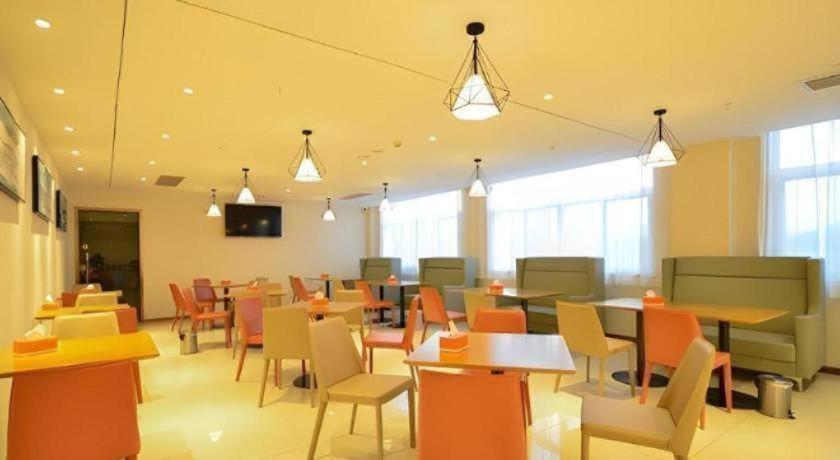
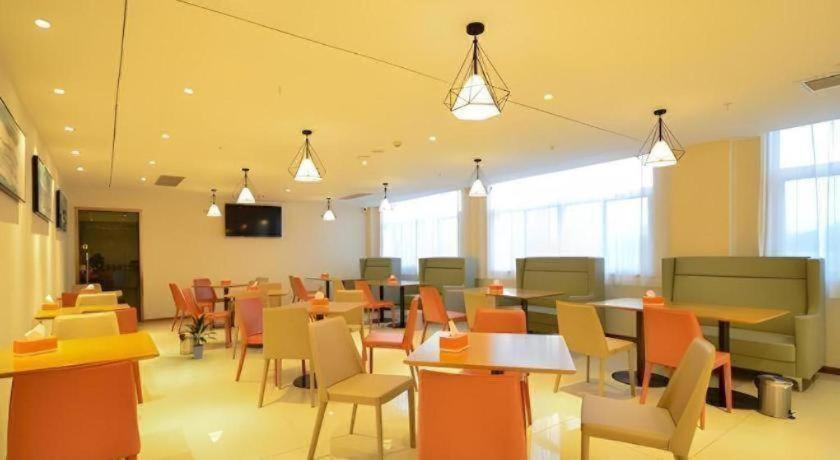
+ indoor plant [179,311,218,360]
